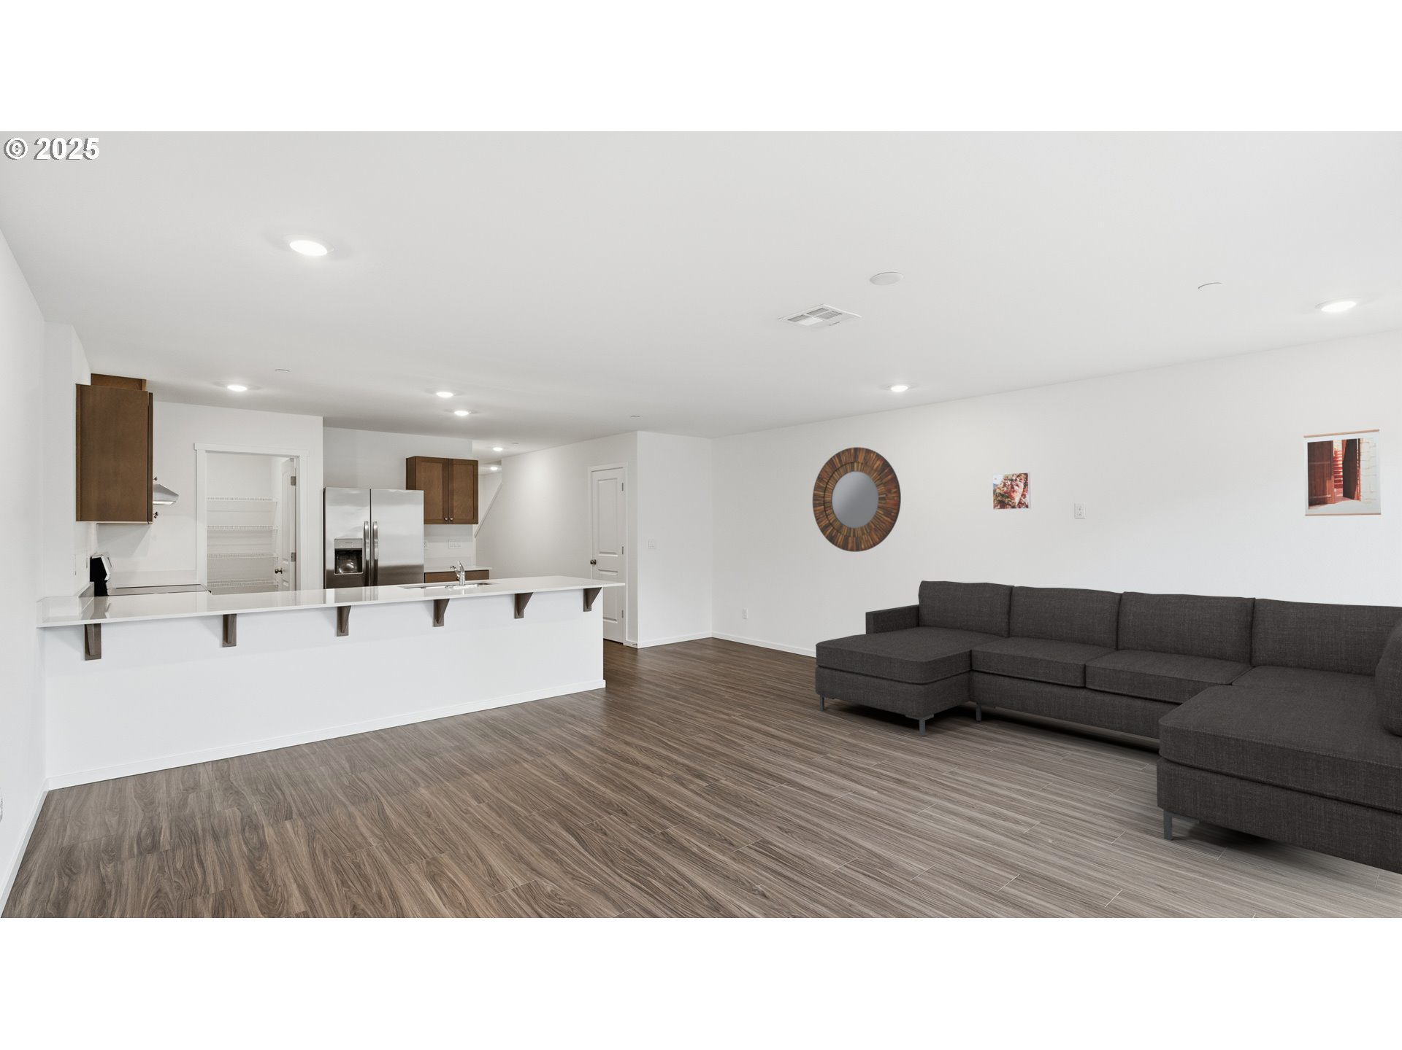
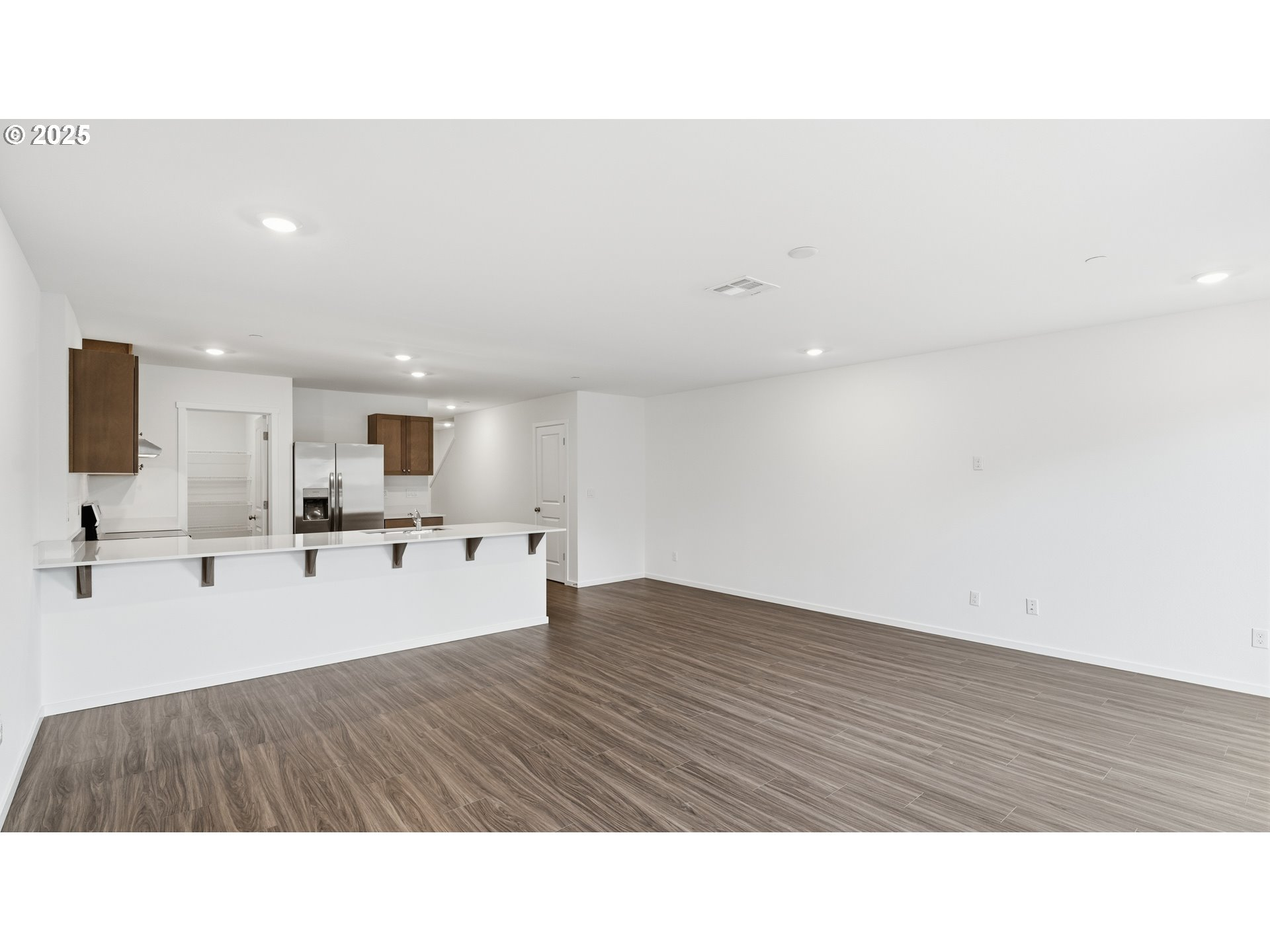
- sofa [815,580,1402,876]
- wall art [1303,429,1381,517]
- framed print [991,472,1031,511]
- home mirror [812,447,902,553]
